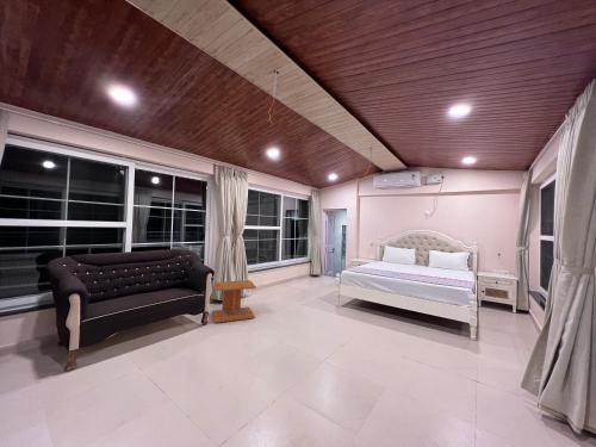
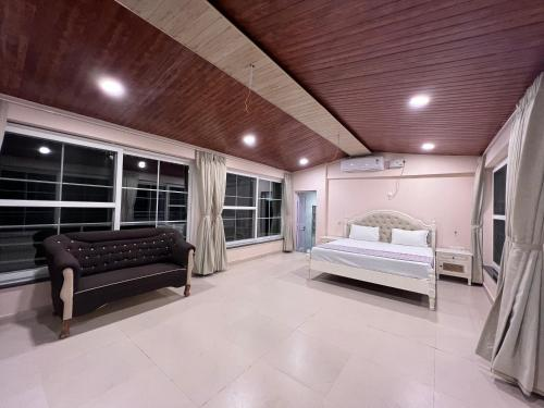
- side table [211,279,257,324]
